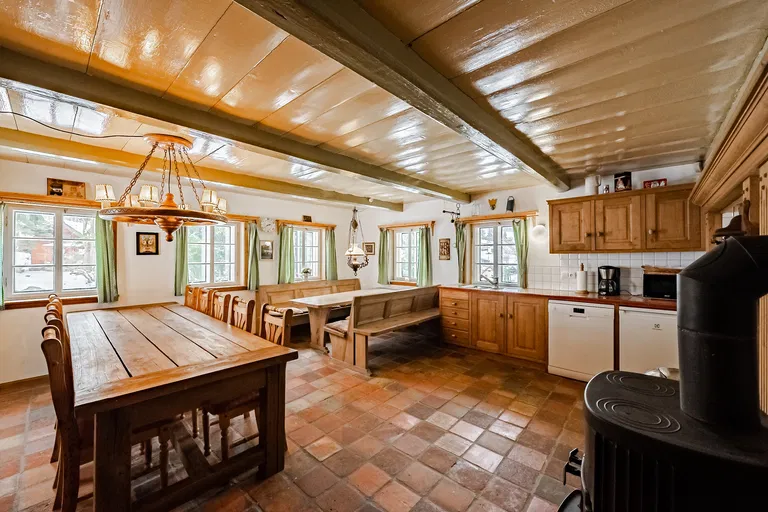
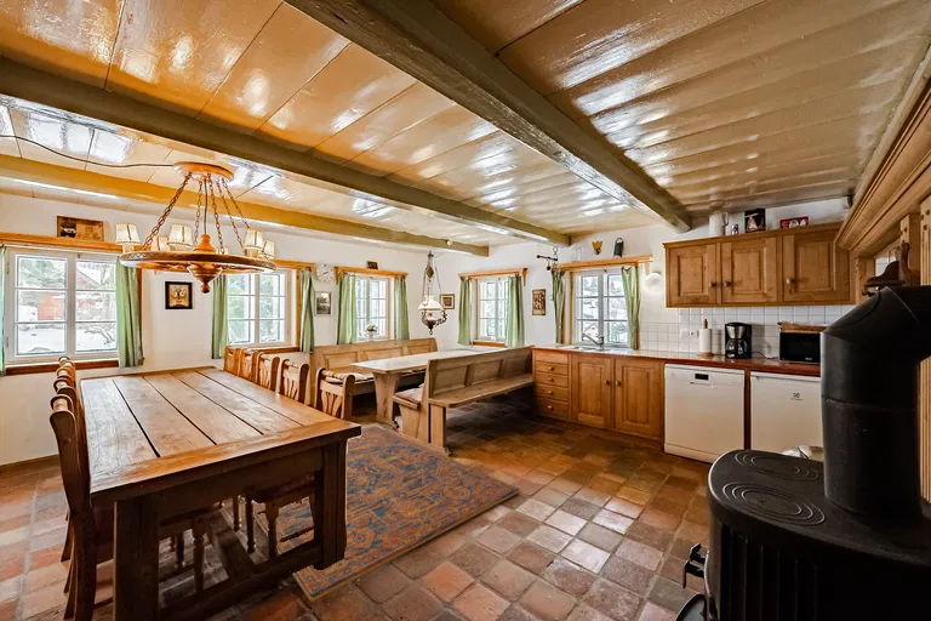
+ rug [240,425,522,603]
